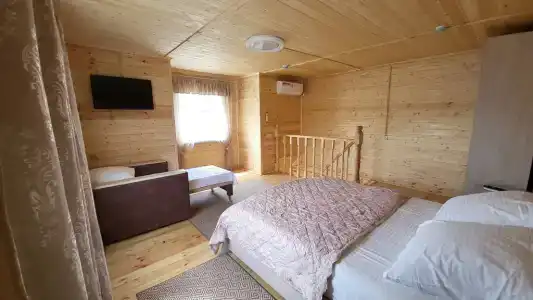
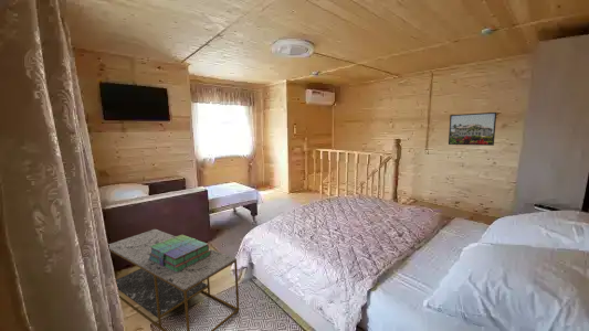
+ stack of books [148,234,211,273]
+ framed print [448,111,497,147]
+ coffee table [107,228,240,331]
